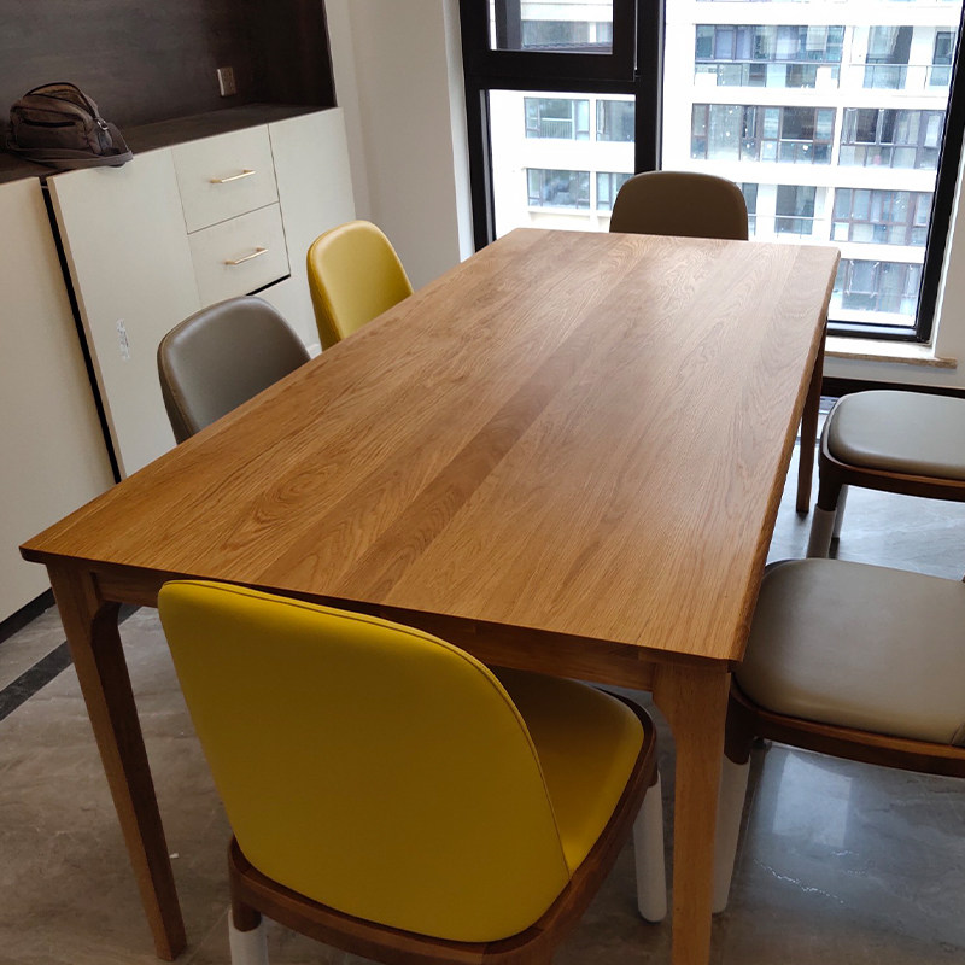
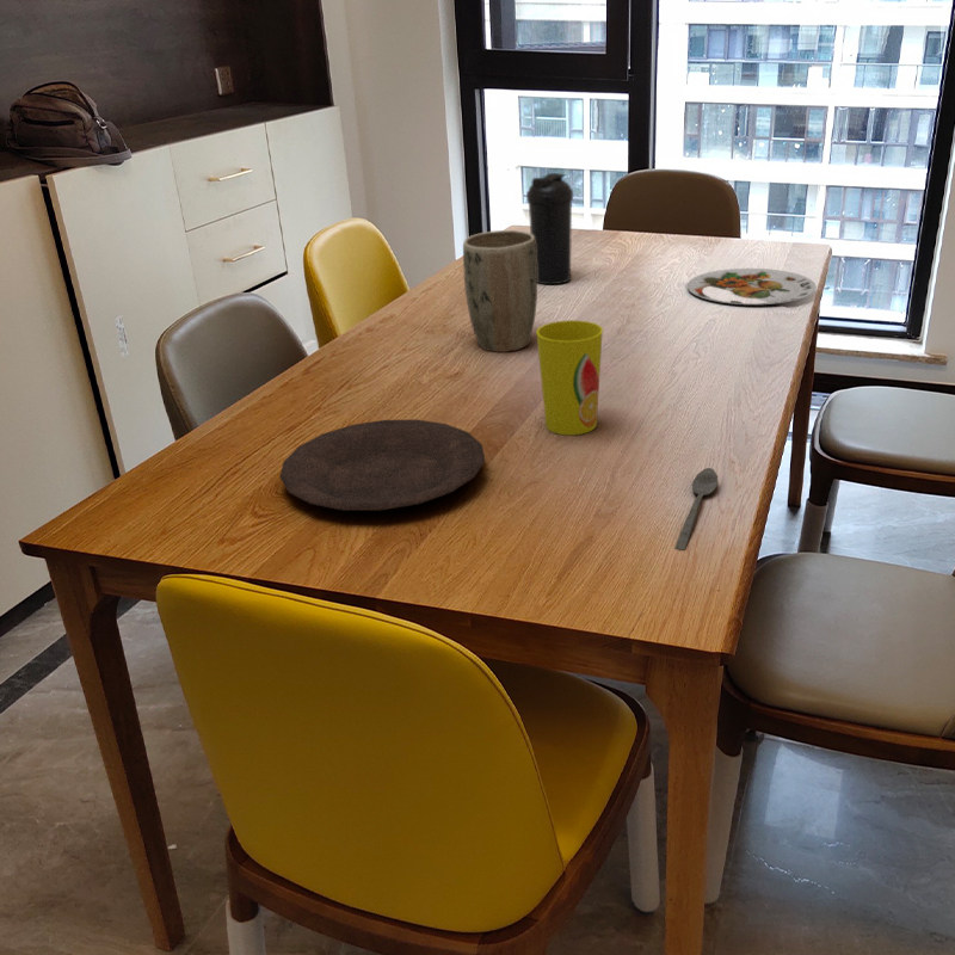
+ plate [279,419,486,512]
+ plant pot [462,229,538,353]
+ cup [535,319,604,437]
+ water bottle [525,172,574,285]
+ spoon [674,467,719,552]
+ plate [686,267,818,306]
